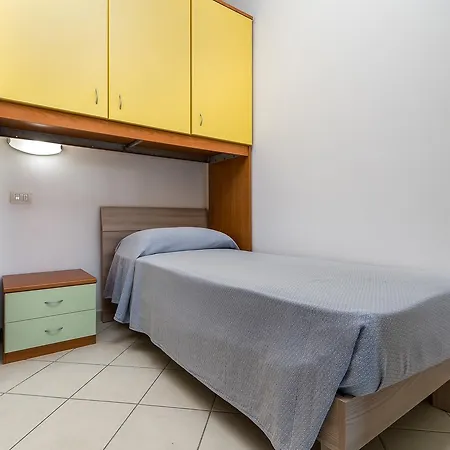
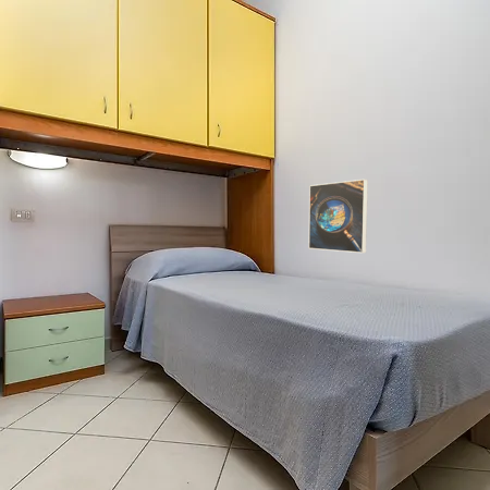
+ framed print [307,179,369,254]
